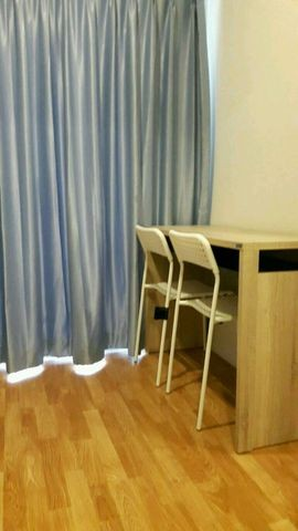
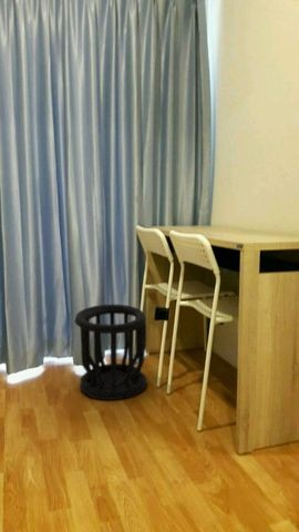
+ wastebasket [74,304,148,401]
